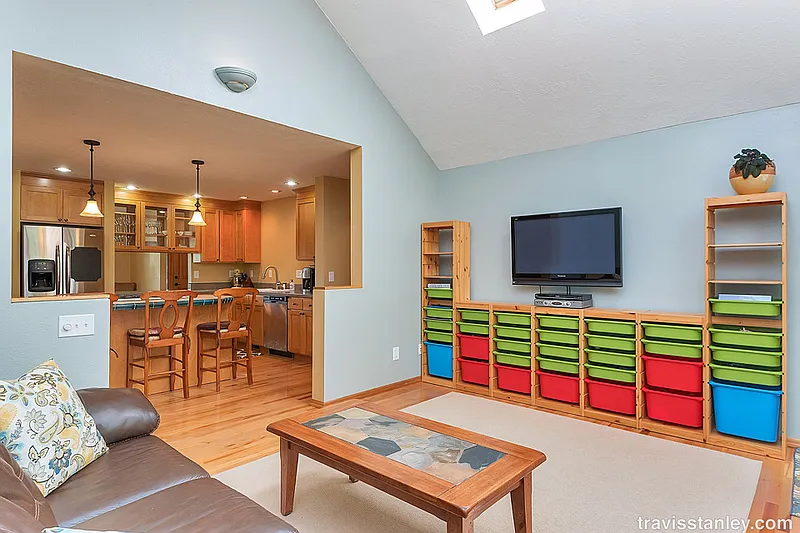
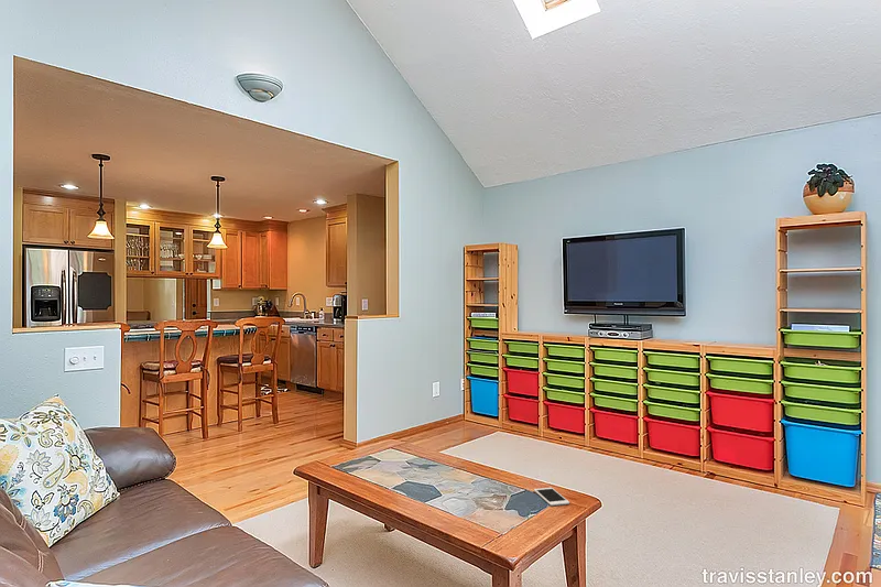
+ cell phone [533,487,570,507]
